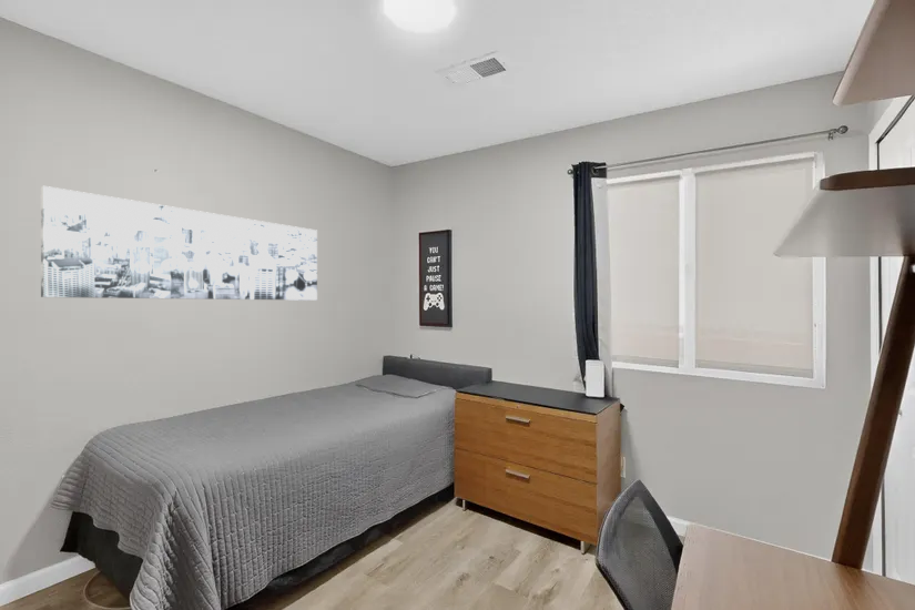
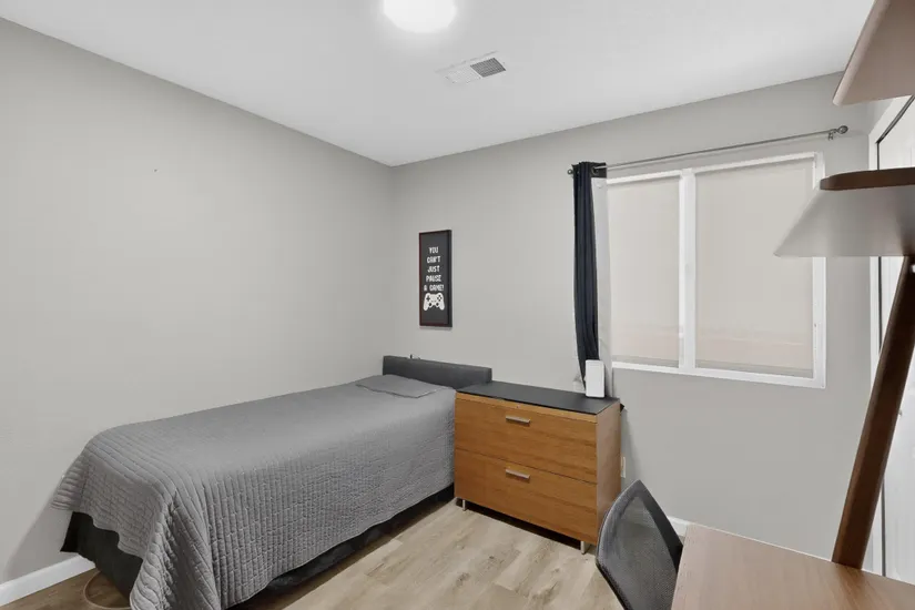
- wall art [40,185,318,302]
